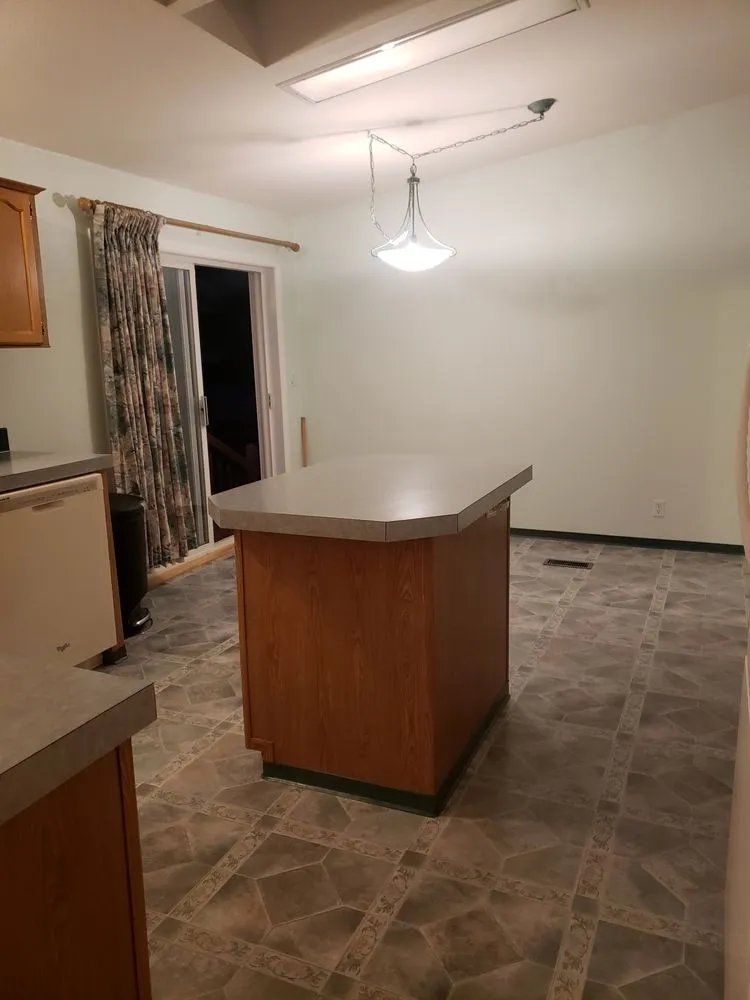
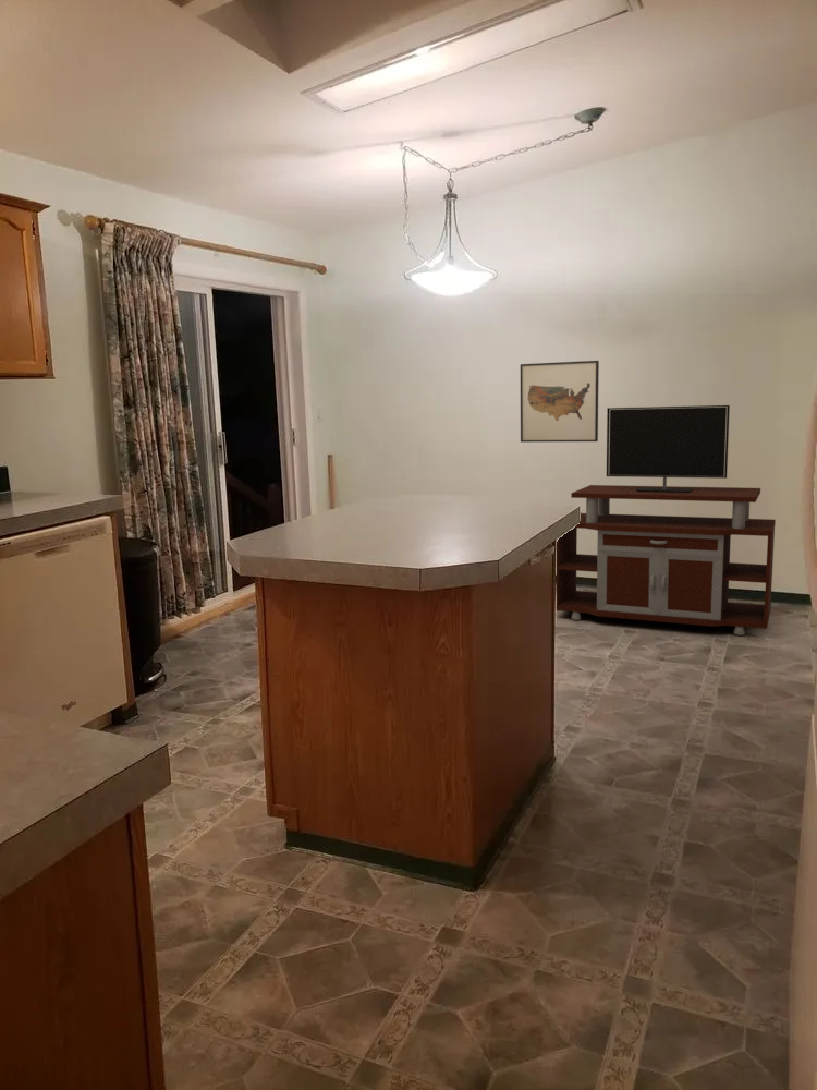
+ wall art [520,360,600,444]
+ tv stand [556,404,777,637]
